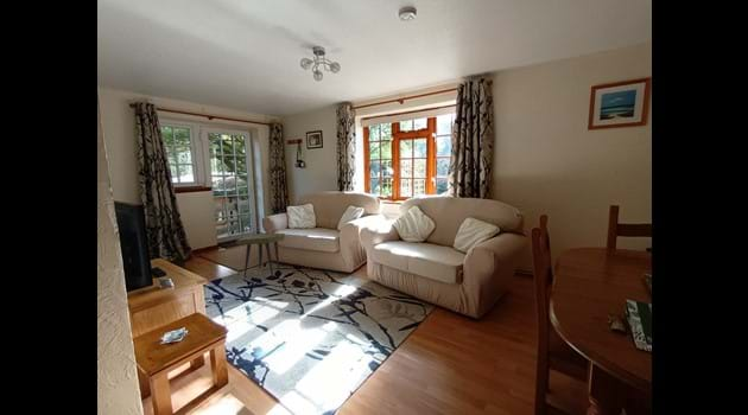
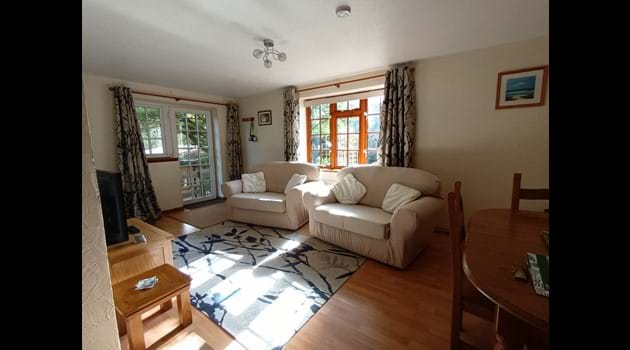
- side table [235,232,286,280]
